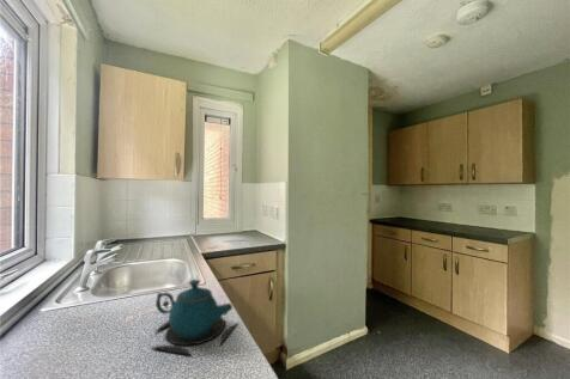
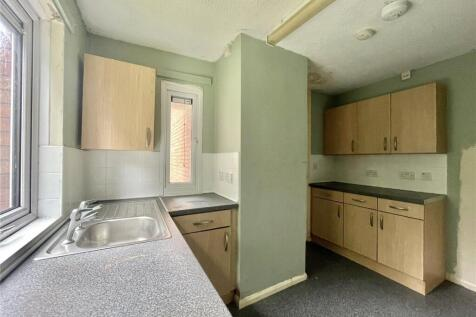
- teapot [151,279,241,356]
